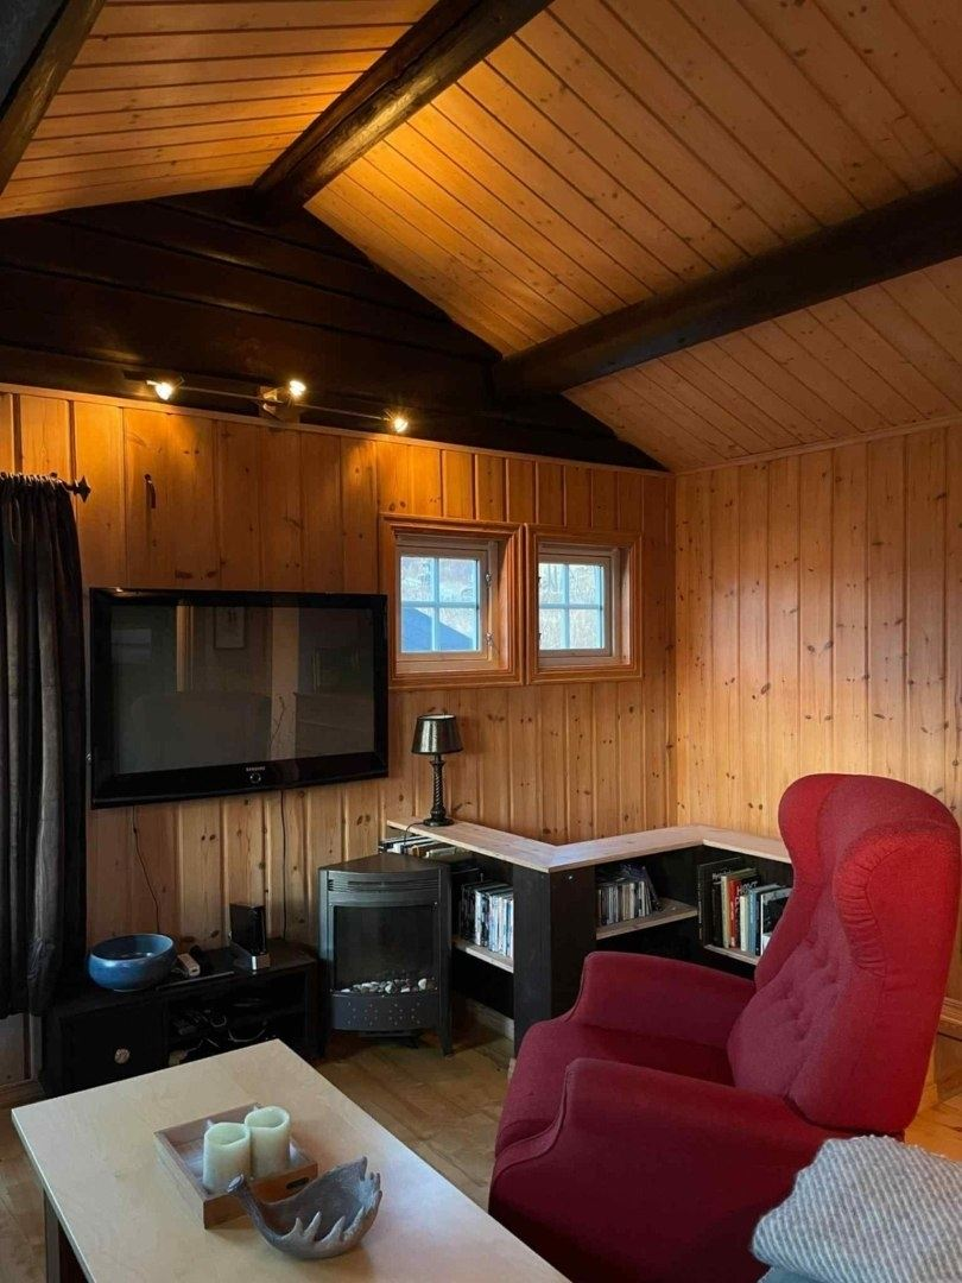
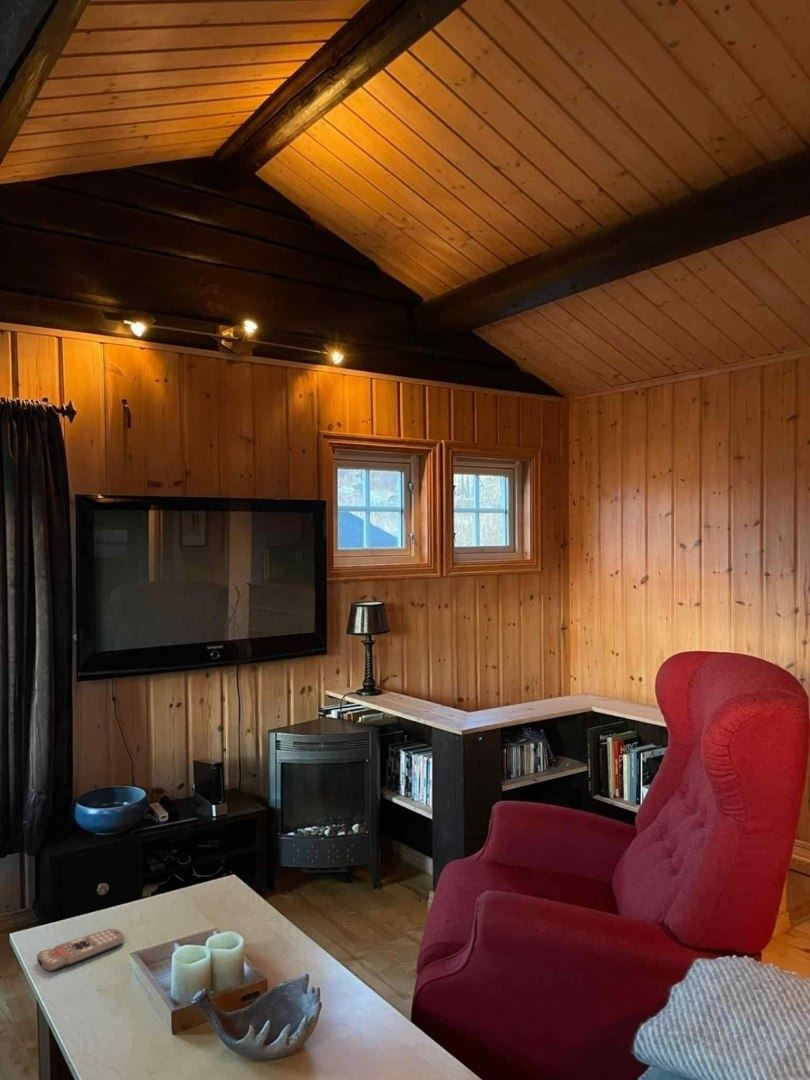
+ remote control [36,928,125,973]
